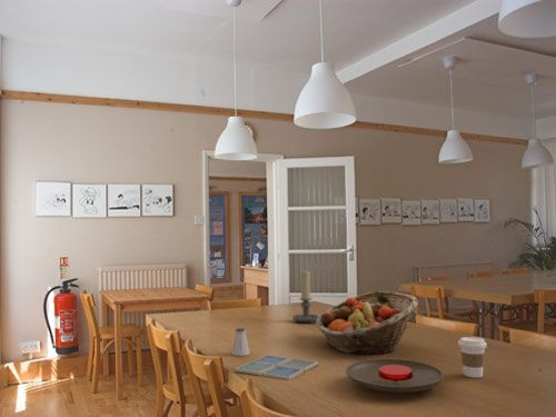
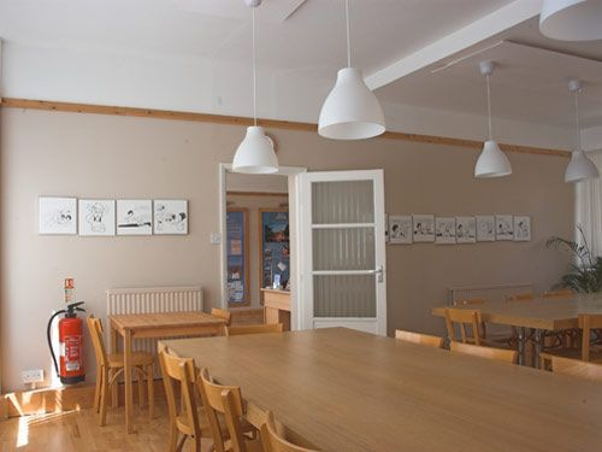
- plate [345,358,445,394]
- candle holder [291,269,319,325]
- fruit basket [315,290,419,356]
- saltshaker [231,327,251,357]
- coffee cup [457,336,488,379]
- drink coaster [235,354,319,381]
